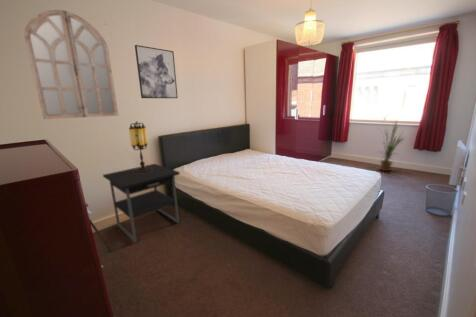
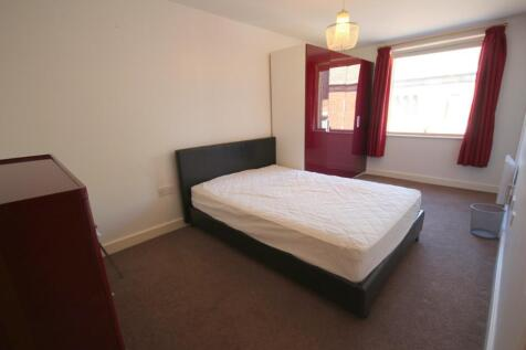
- table lamp [128,120,153,173]
- wall art [134,44,179,99]
- house plant [376,120,406,172]
- home mirror [23,9,119,120]
- nightstand [102,163,181,243]
